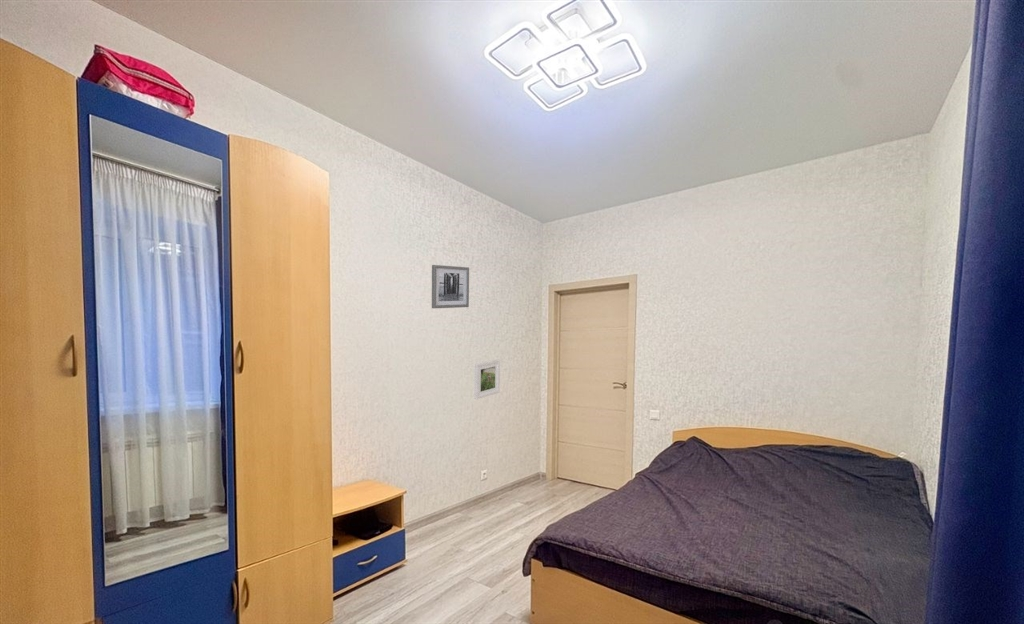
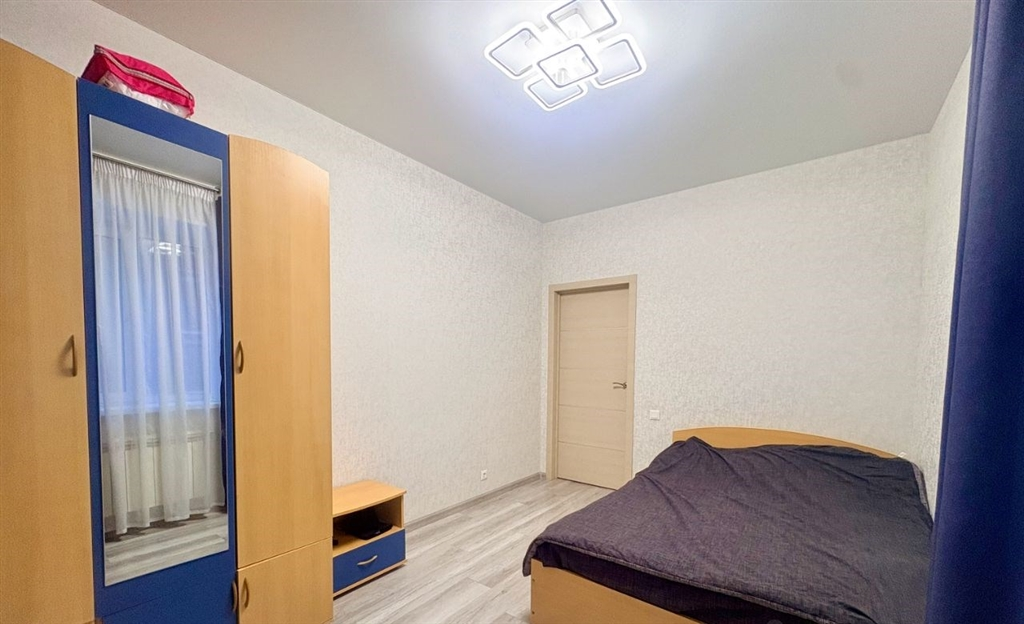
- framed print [474,358,501,400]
- wall art [431,264,470,309]
